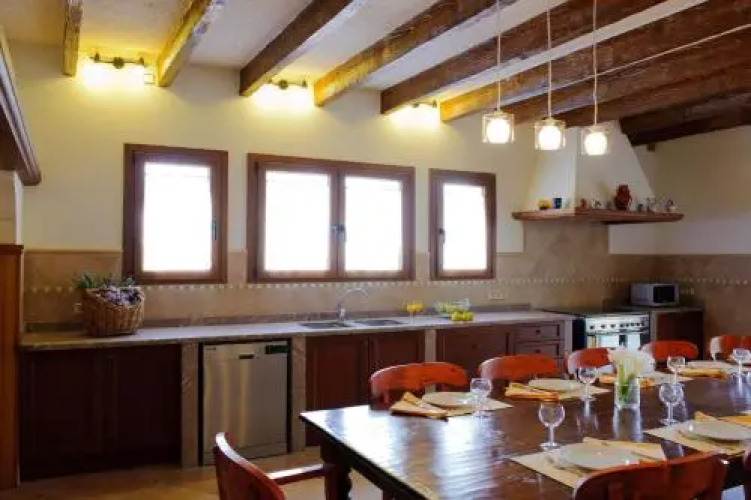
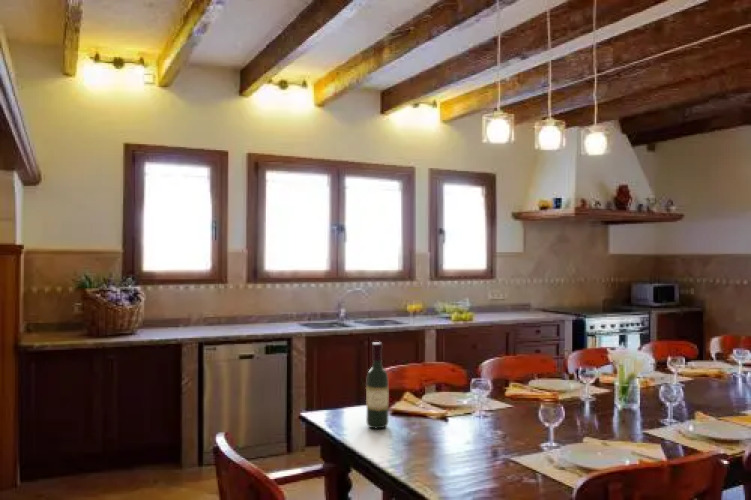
+ wine bottle [365,341,390,430]
